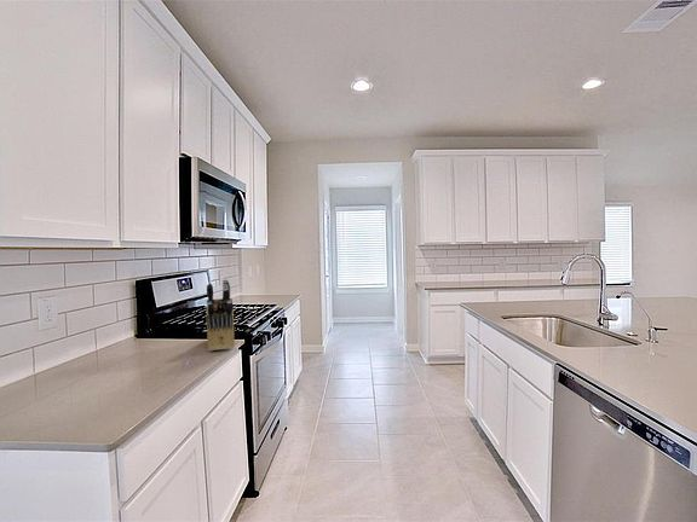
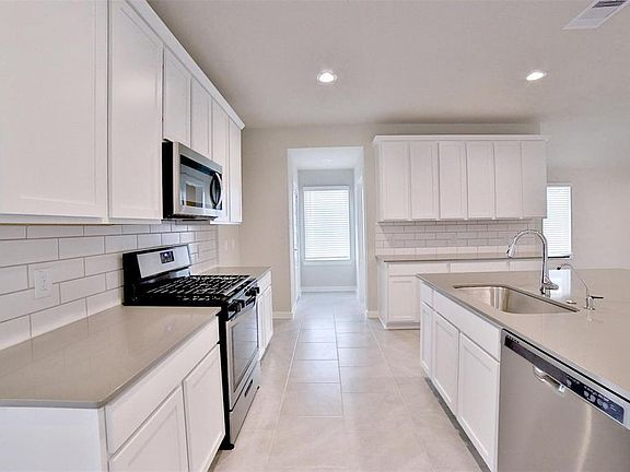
- knife block [206,278,236,352]
